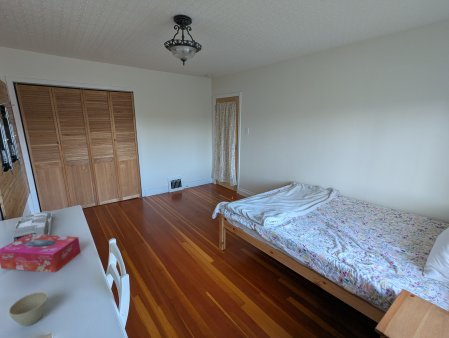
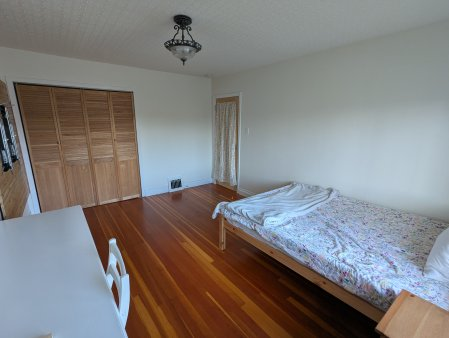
- flower pot [8,291,48,327]
- desk organizer [12,210,53,242]
- tissue box [0,234,81,273]
